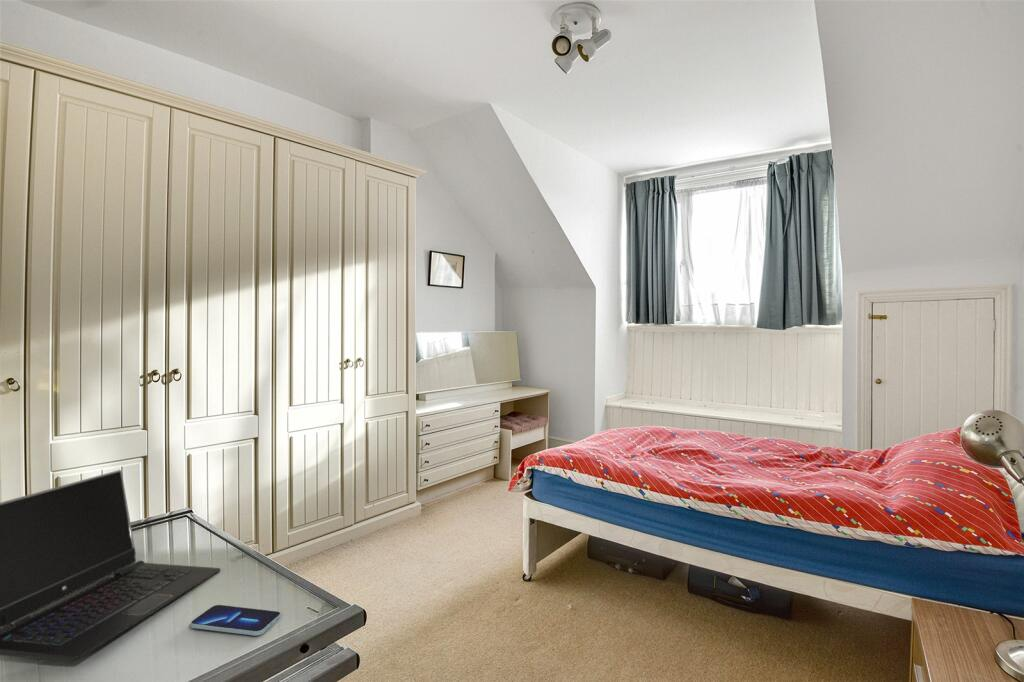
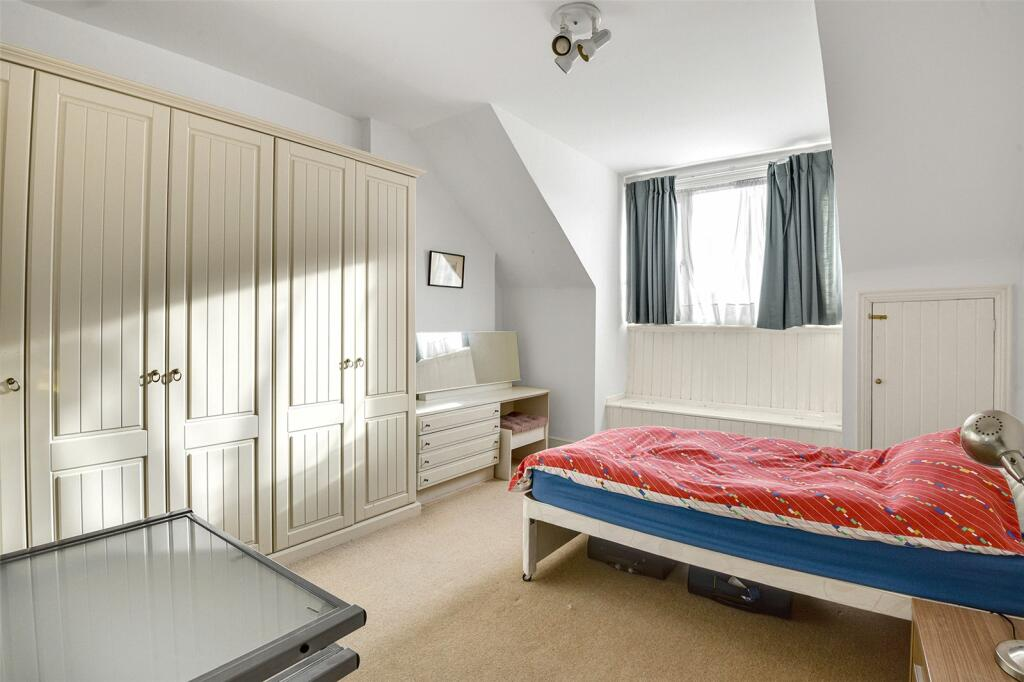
- laptop computer [0,469,221,661]
- smartphone [190,604,281,637]
